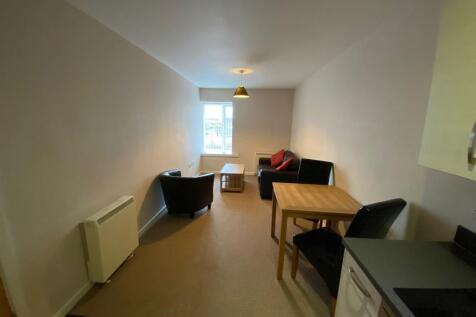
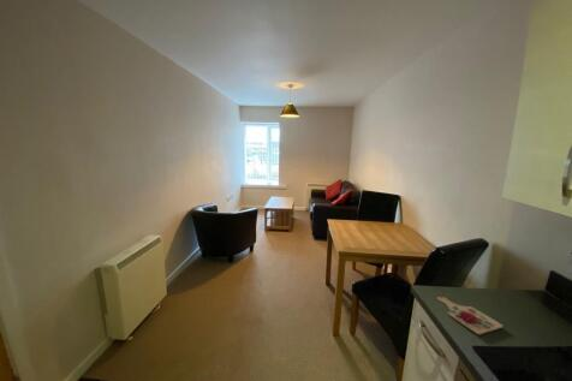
+ cutting board [436,296,504,335]
